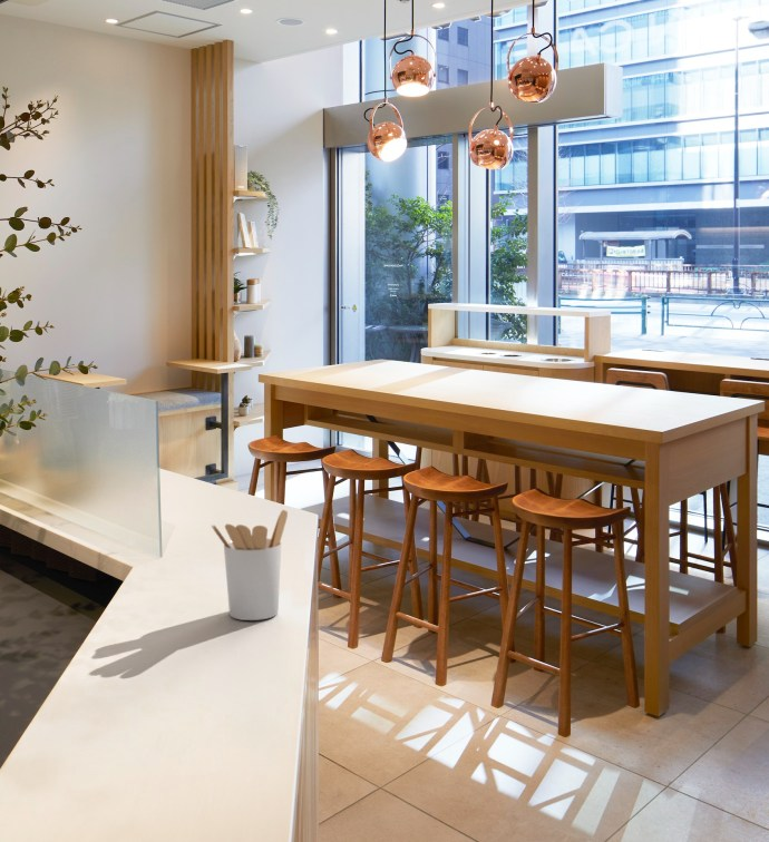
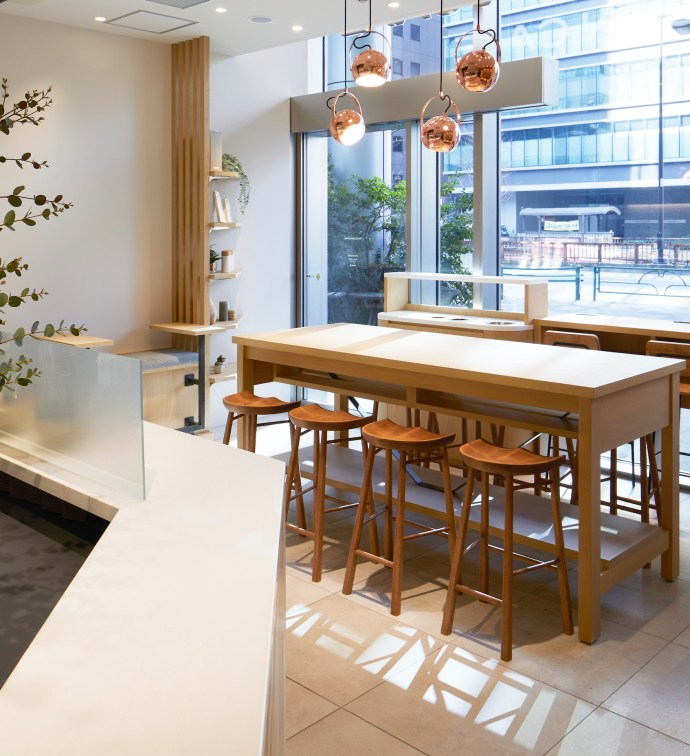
- utensil holder [211,509,289,621]
